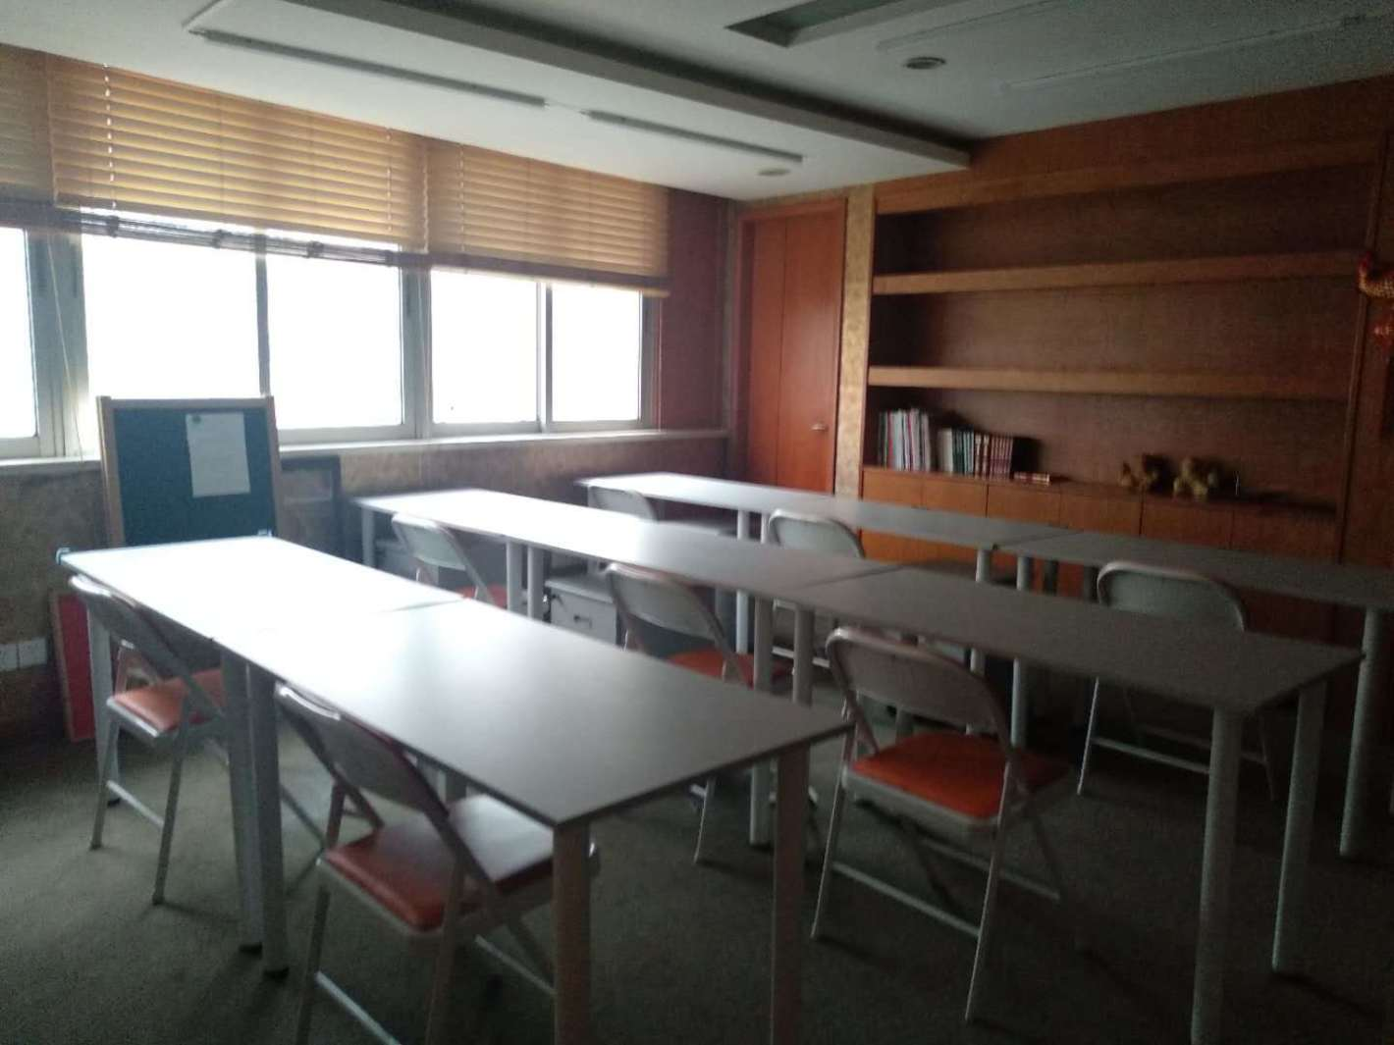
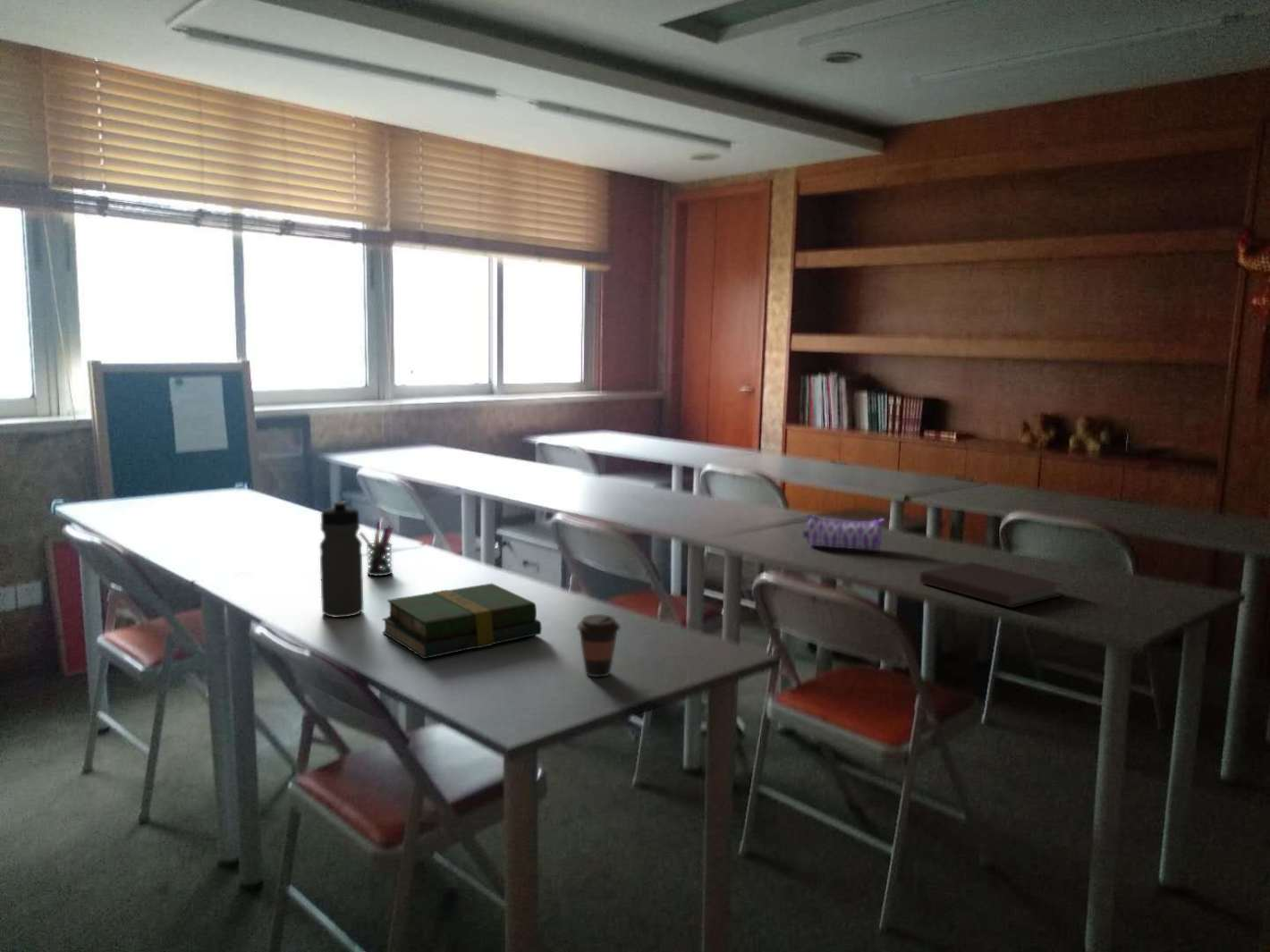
+ notebook [919,560,1064,609]
+ book [381,583,542,660]
+ coffee cup [576,613,621,678]
+ water bottle [318,500,364,619]
+ pen holder [359,520,394,577]
+ pencil case [802,512,885,552]
